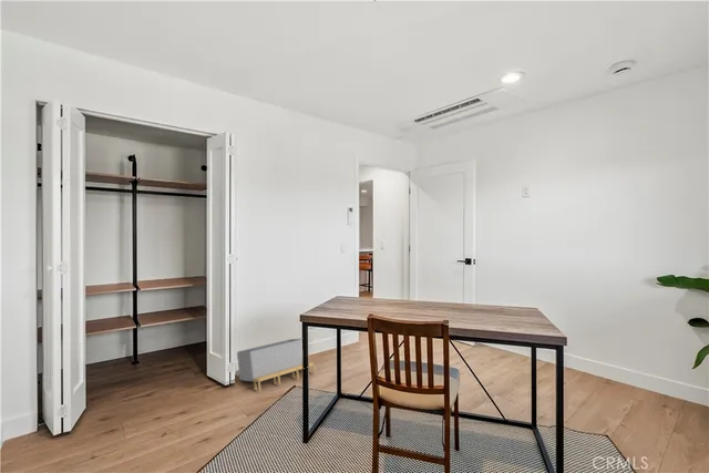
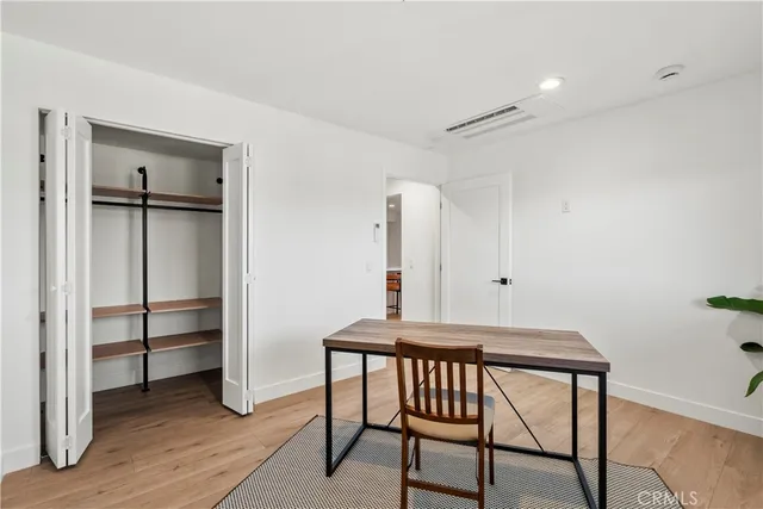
- storage bin [236,338,317,392]
